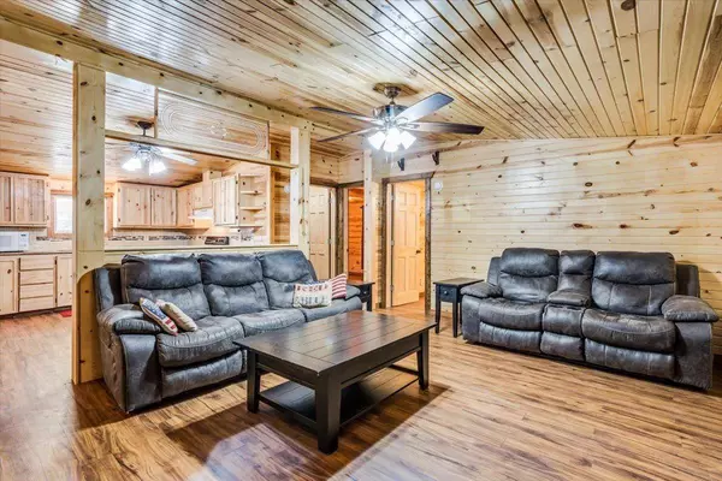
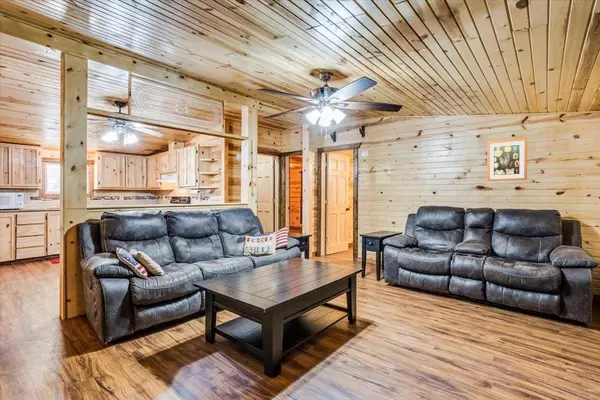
+ wall art [486,137,528,182]
